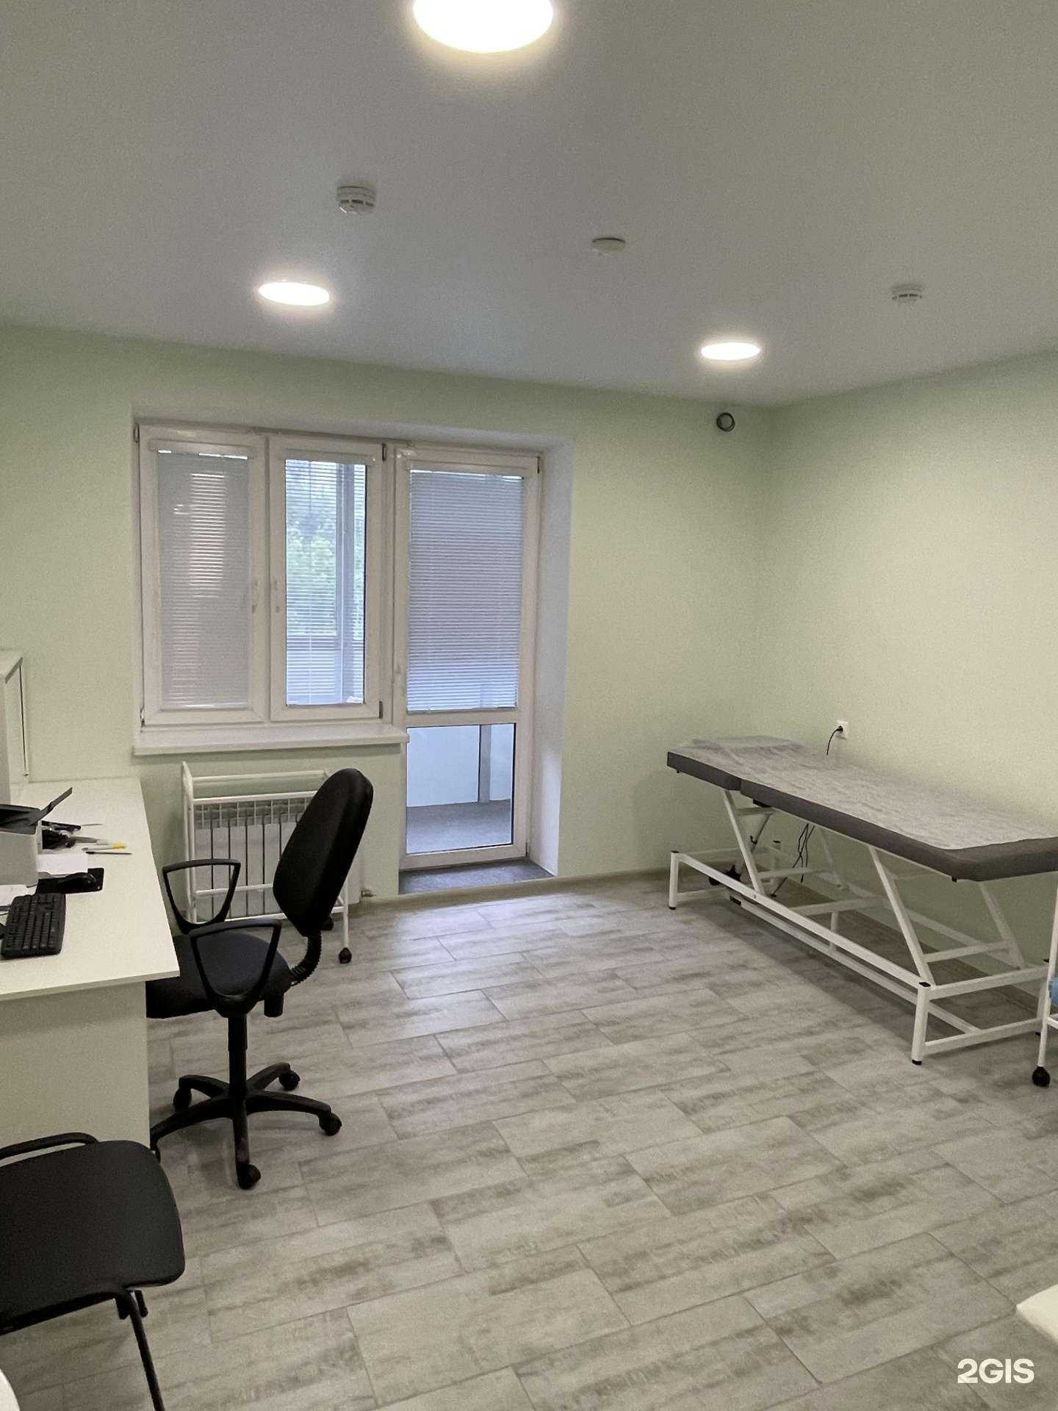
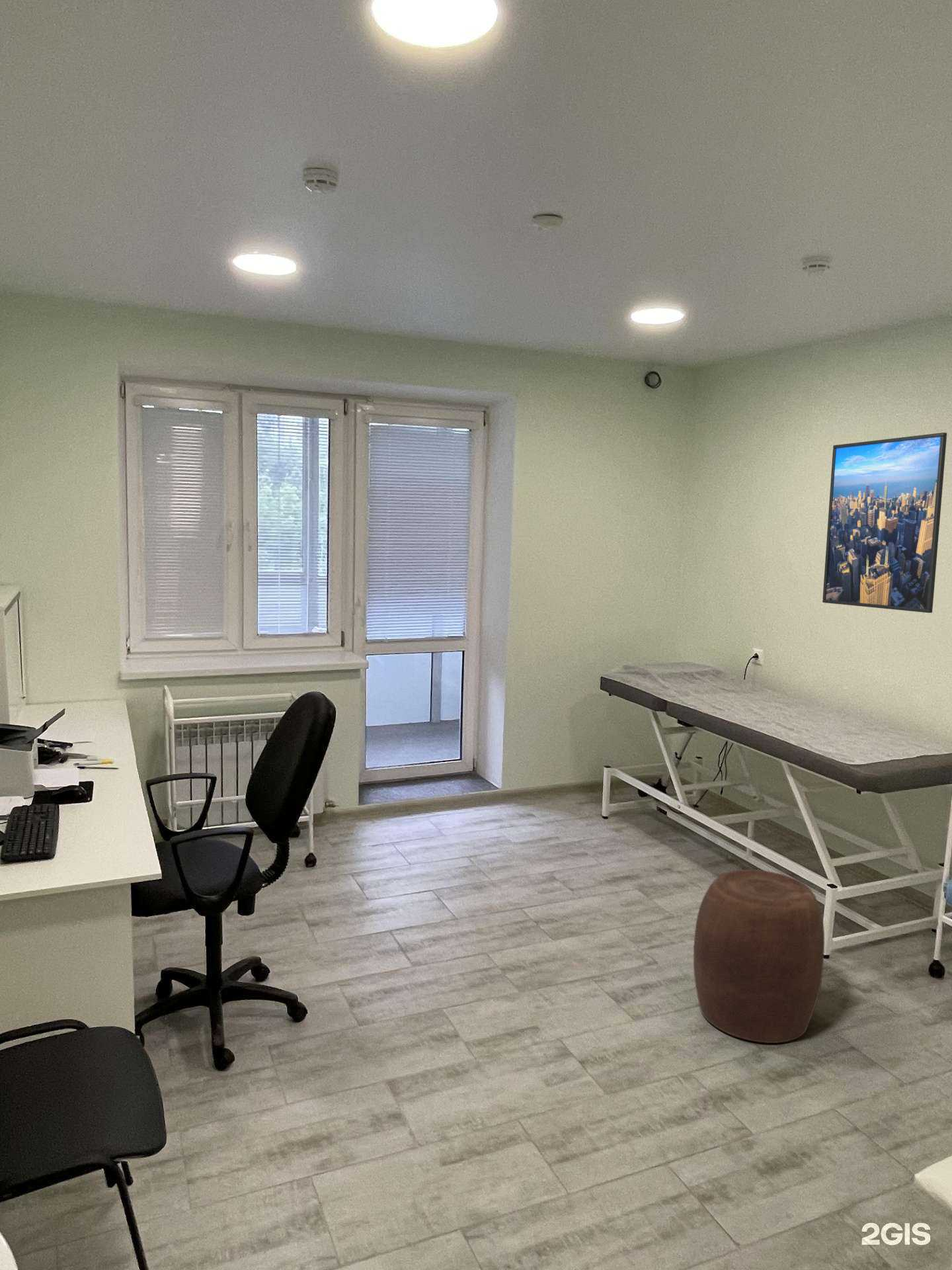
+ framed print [822,432,947,614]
+ stool [693,869,825,1044]
